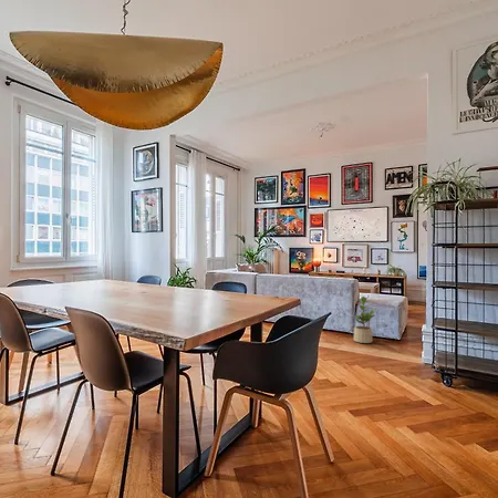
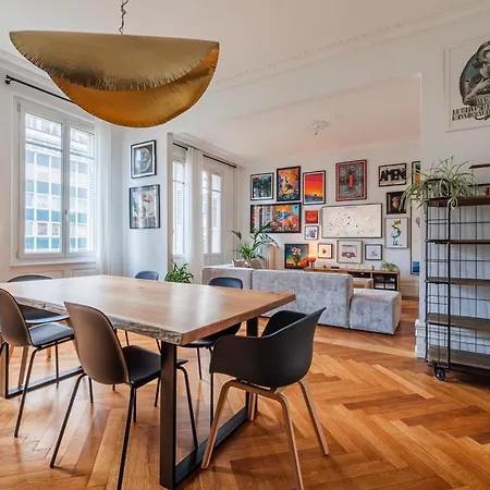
- potted plant [353,295,377,344]
